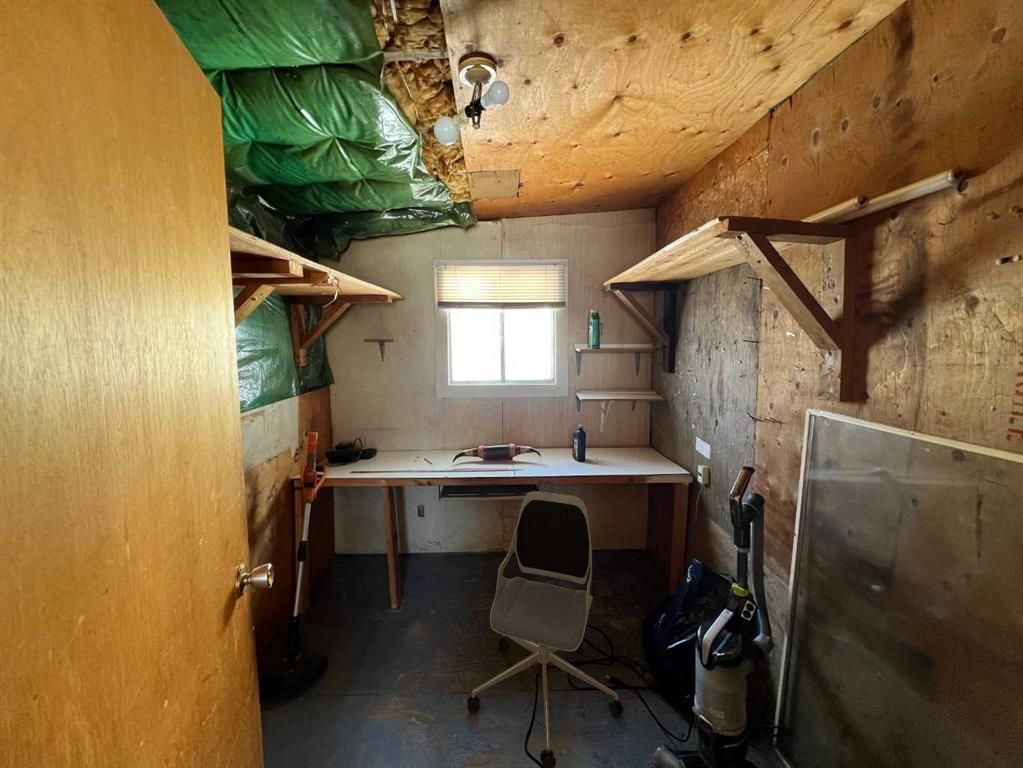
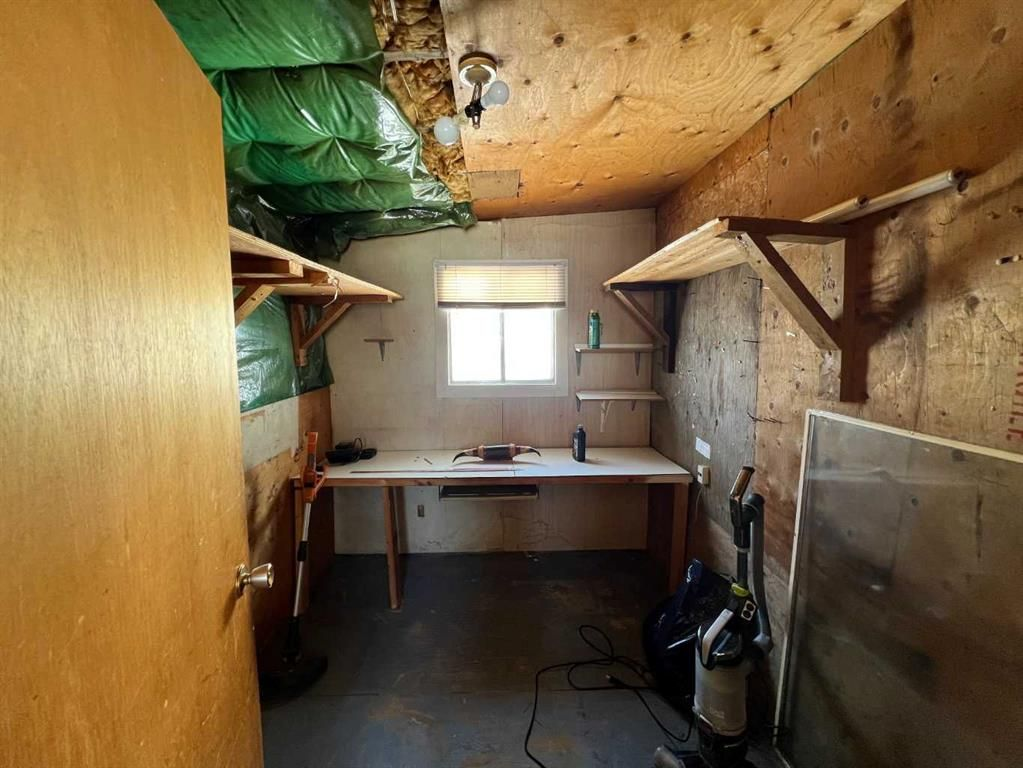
- office chair [467,490,624,768]
